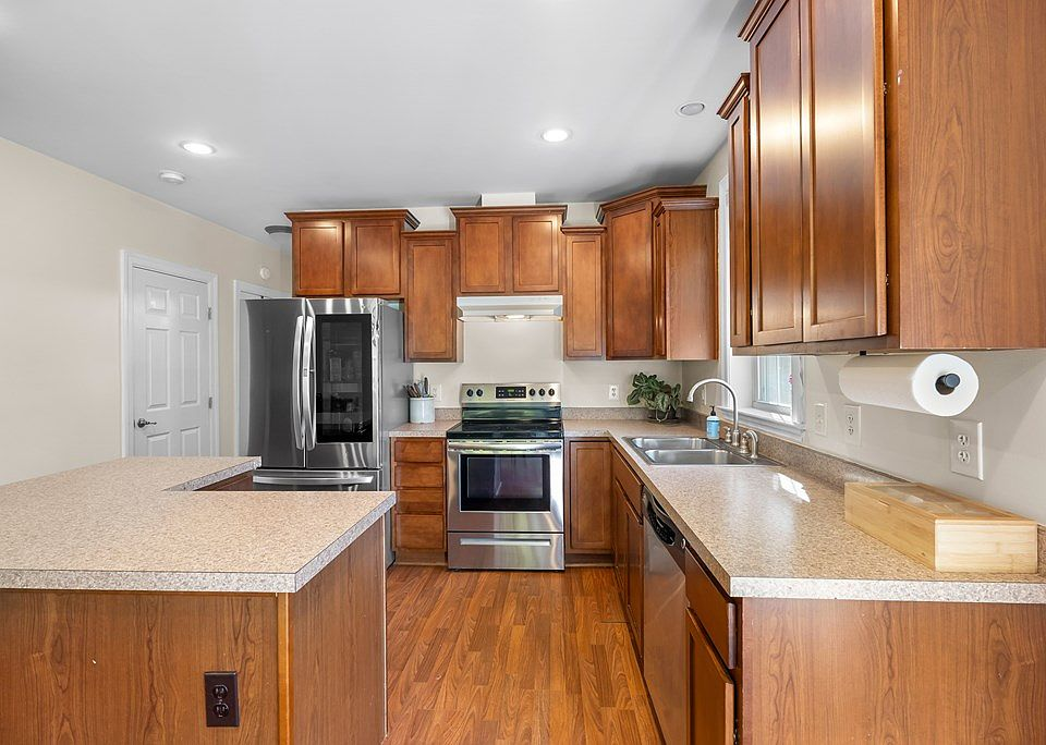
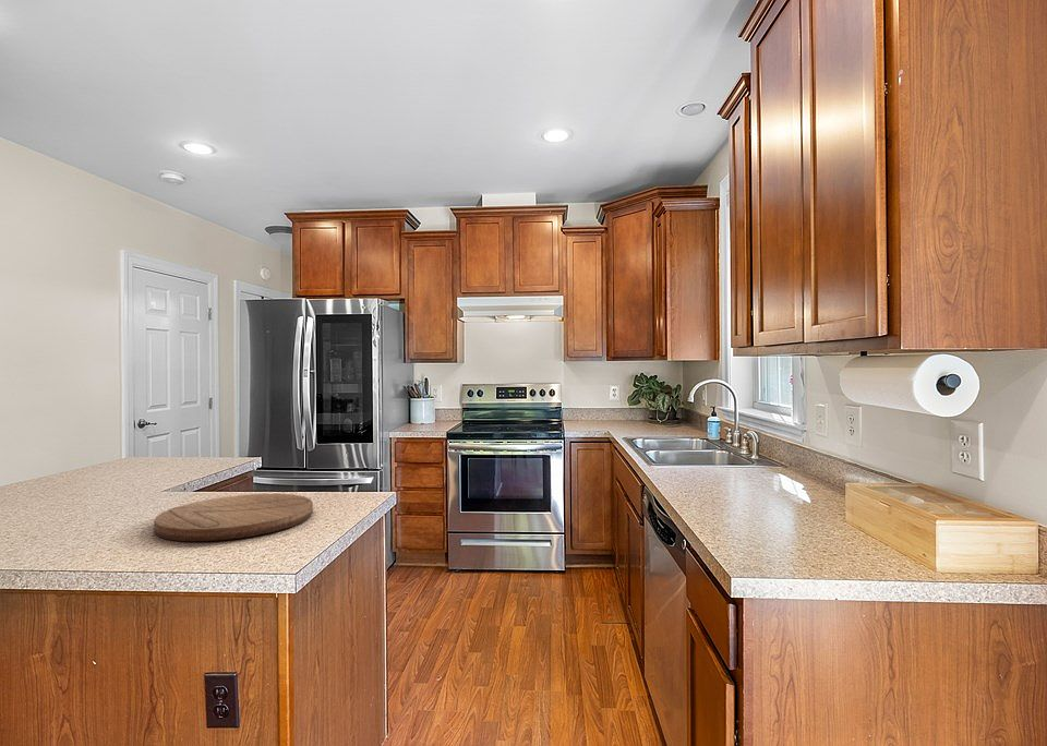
+ cutting board [153,493,314,542]
